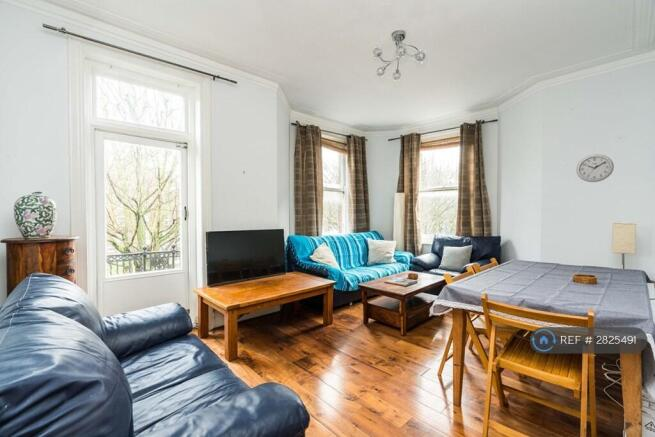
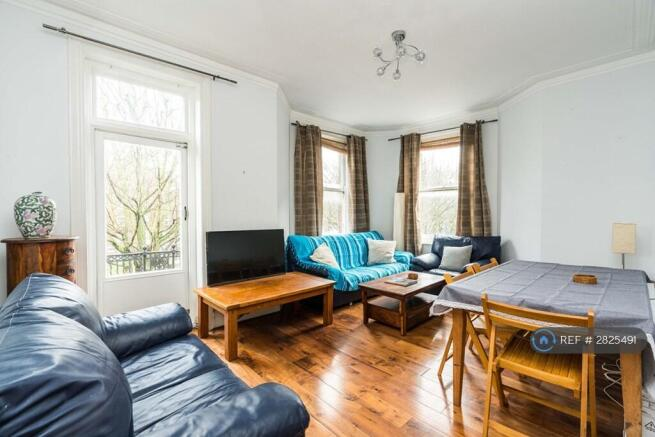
- wall clock [575,153,615,183]
